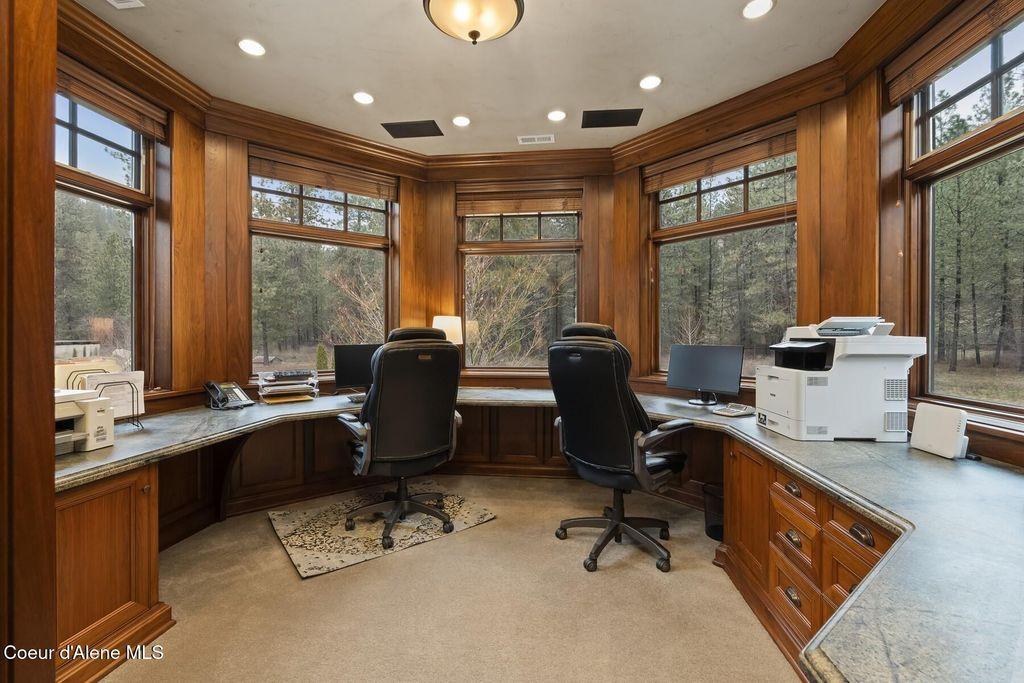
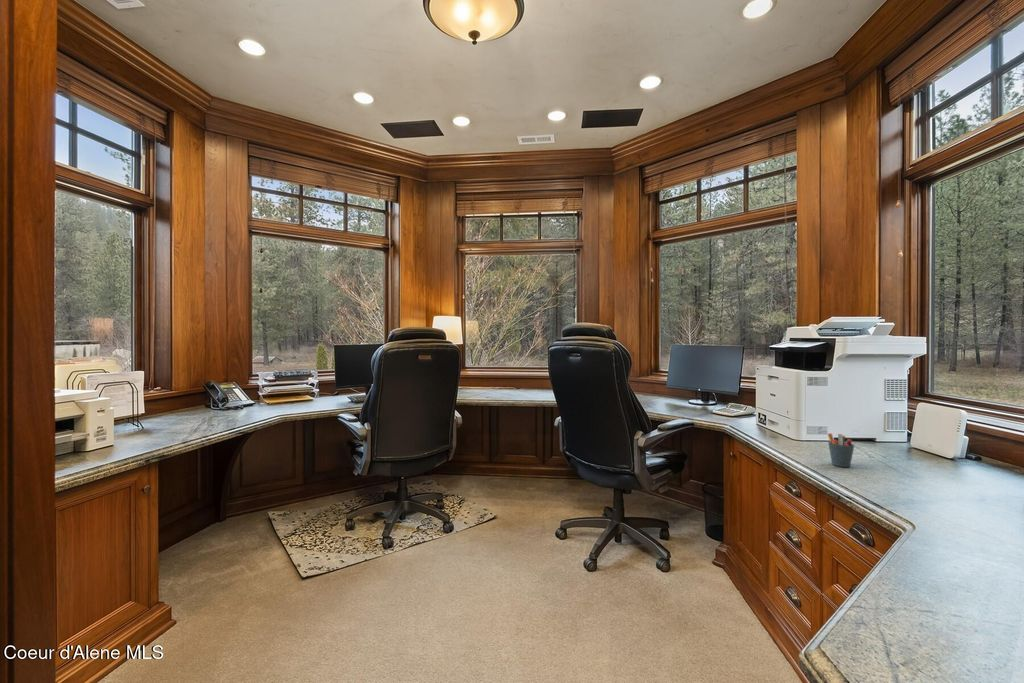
+ pen holder [827,432,855,468]
